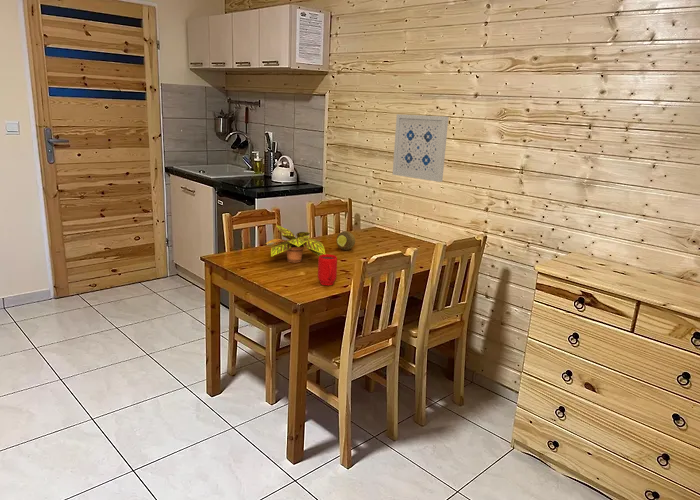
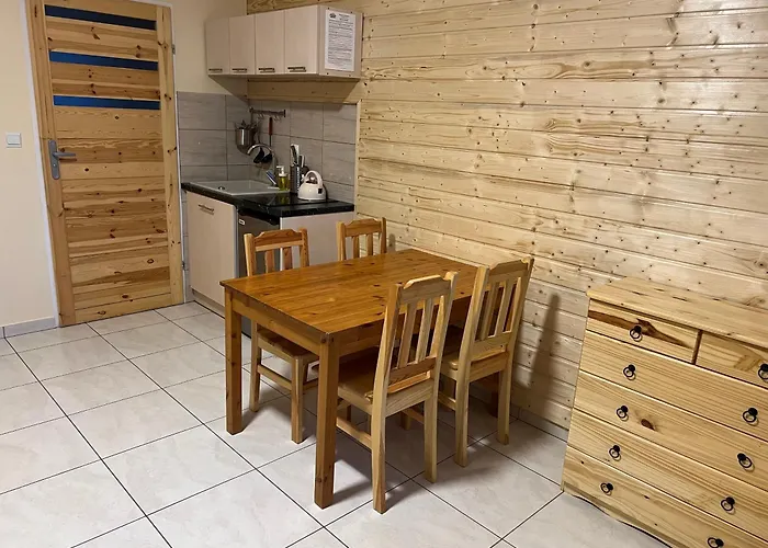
- plant [265,224,326,264]
- wall art [392,113,449,183]
- fruit [336,230,356,251]
- mug [317,253,338,286]
